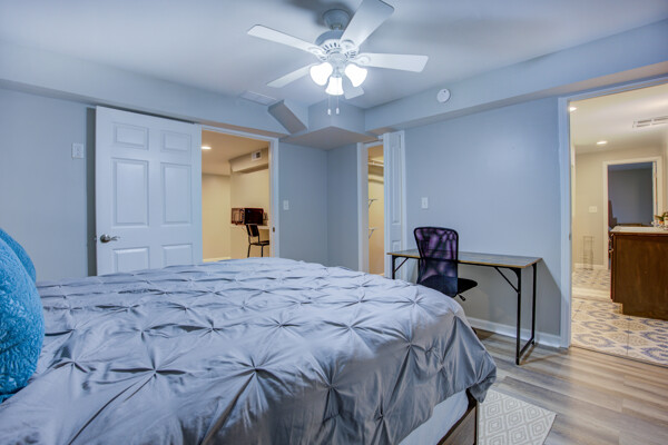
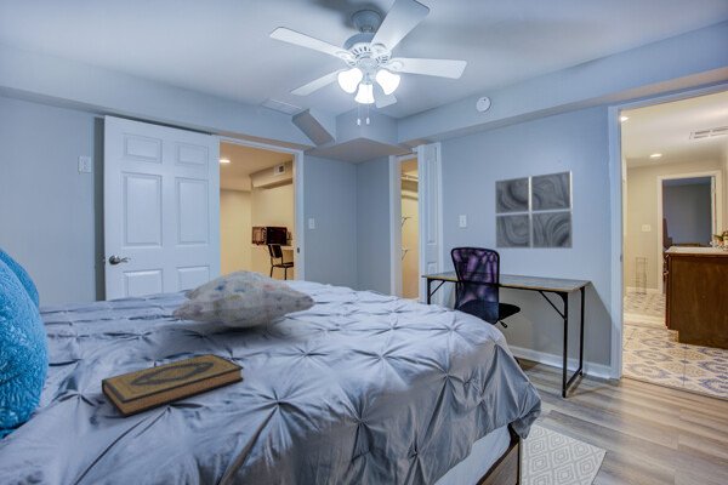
+ wall art [494,170,574,250]
+ hardback book [101,353,245,418]
+ decorative pillow [170,269,318,329]
